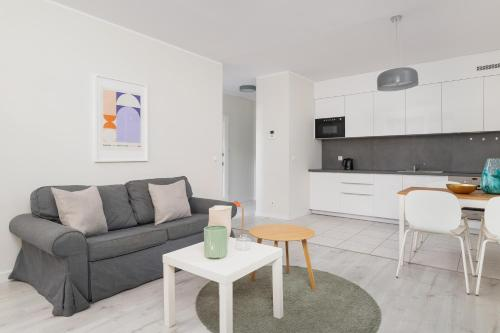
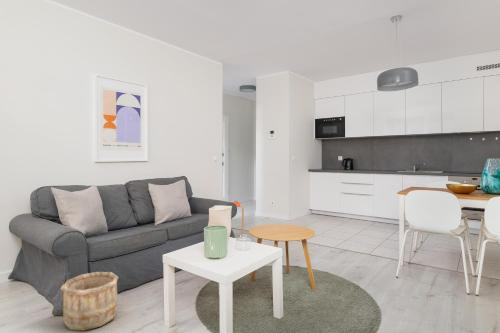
+ wooden bucket [60,271,119,332]
